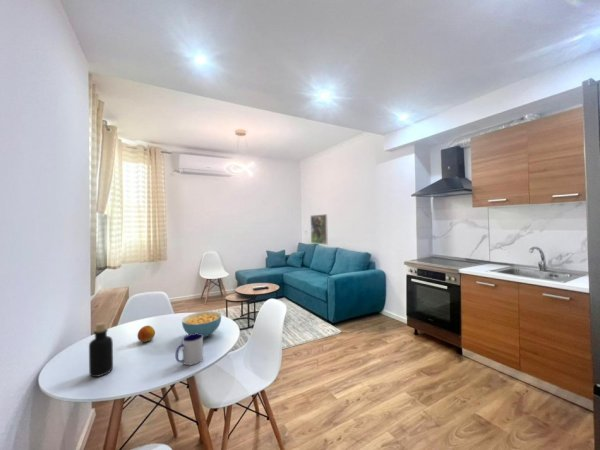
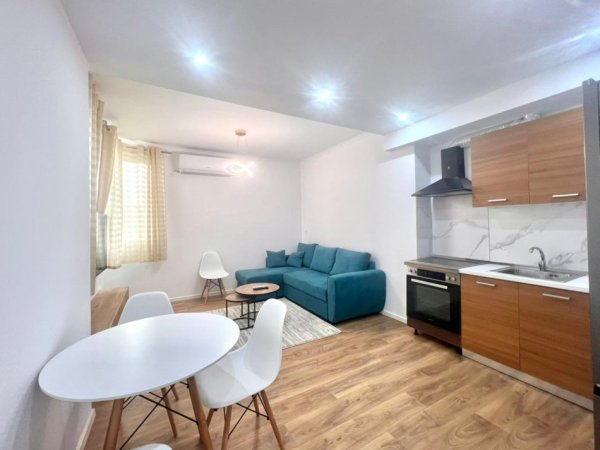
- mug [175,333,204,366]
- bottle [88,321,114,378]
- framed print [310,213,329,246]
- cereal bowl [181,310,222,339]
- fruit [136,325,156,343]
